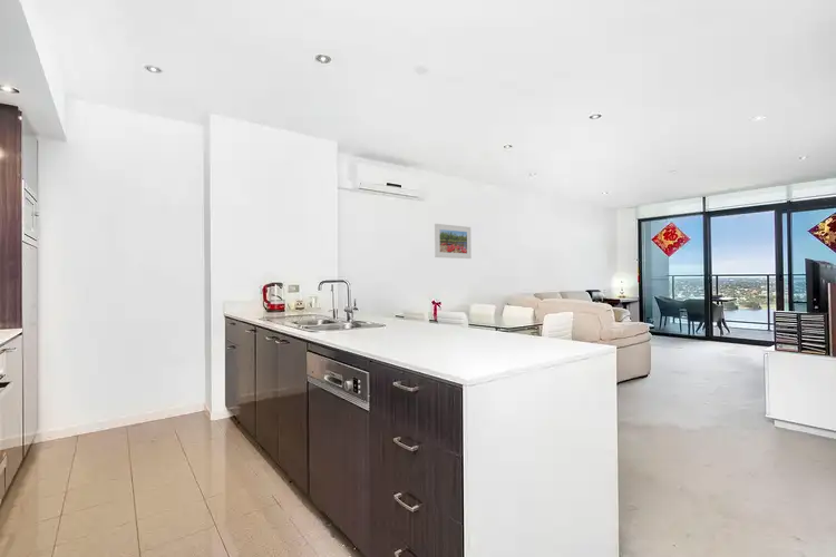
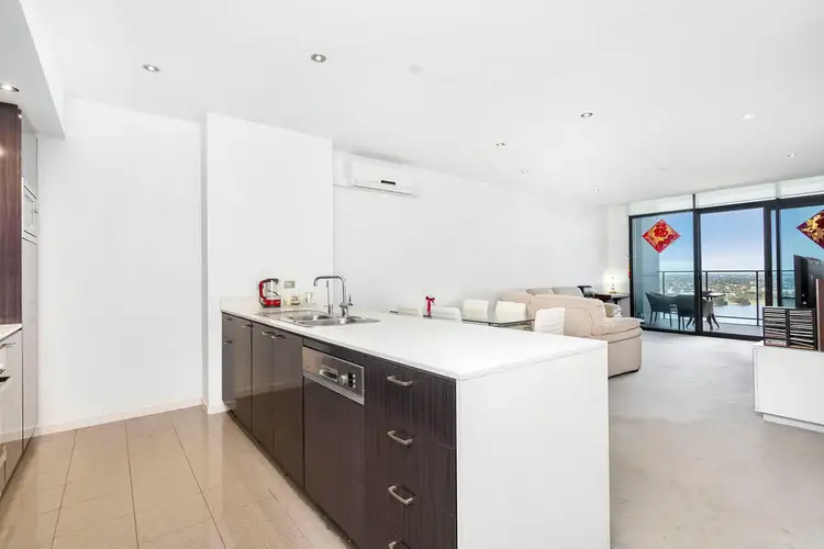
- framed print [434,223,473,260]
